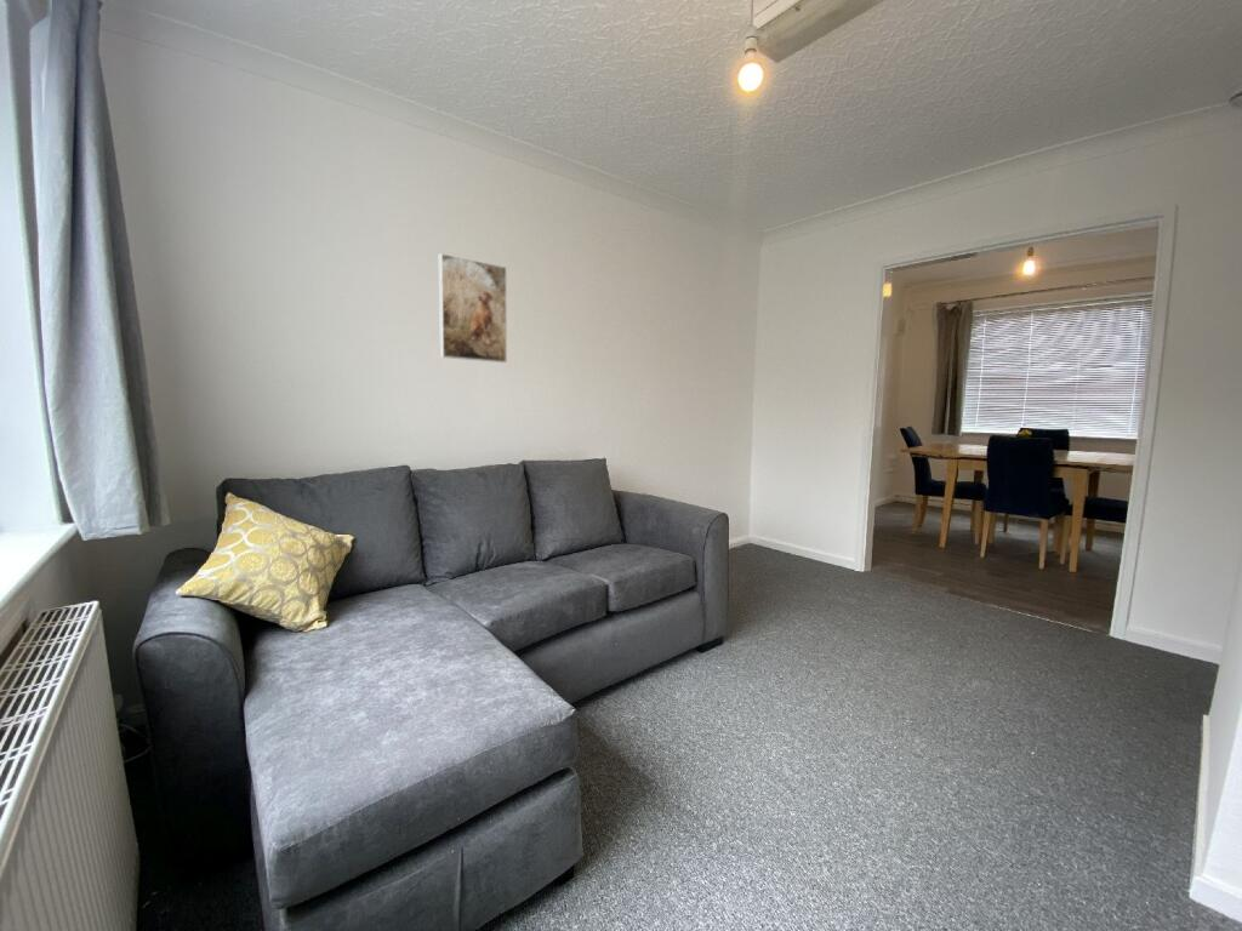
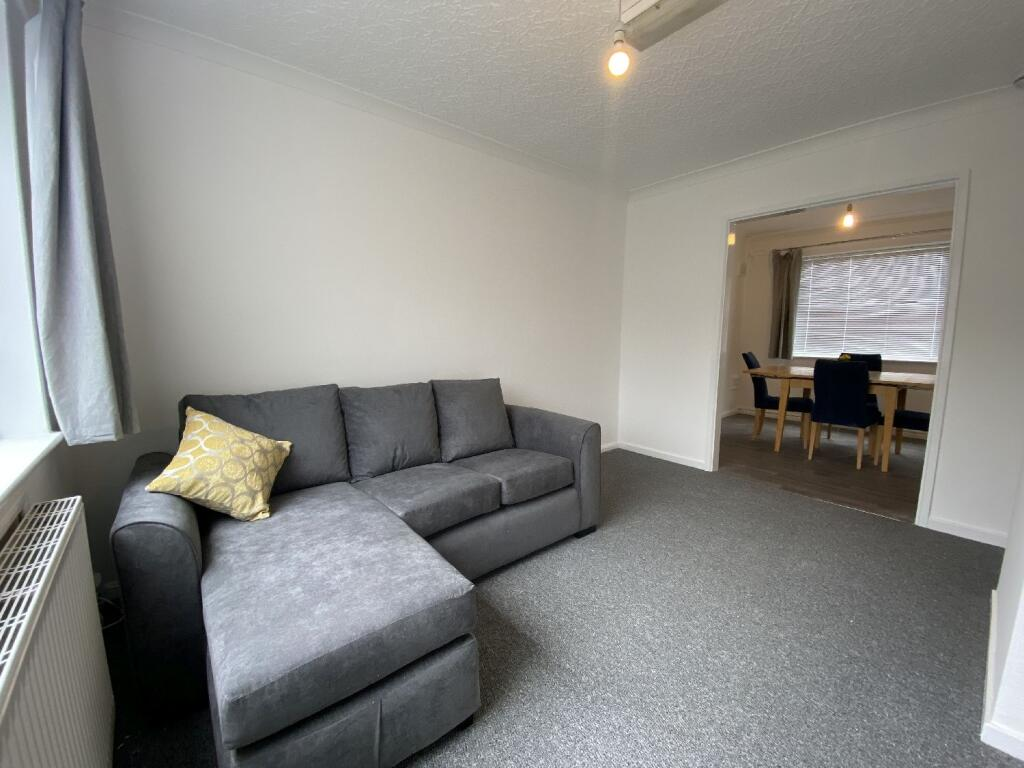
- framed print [438,252,508,364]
